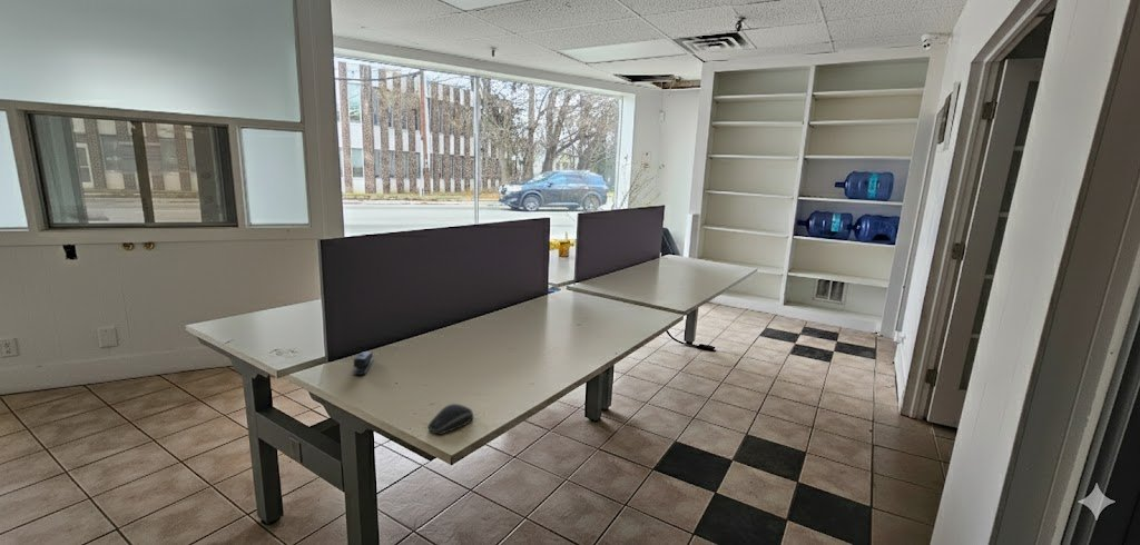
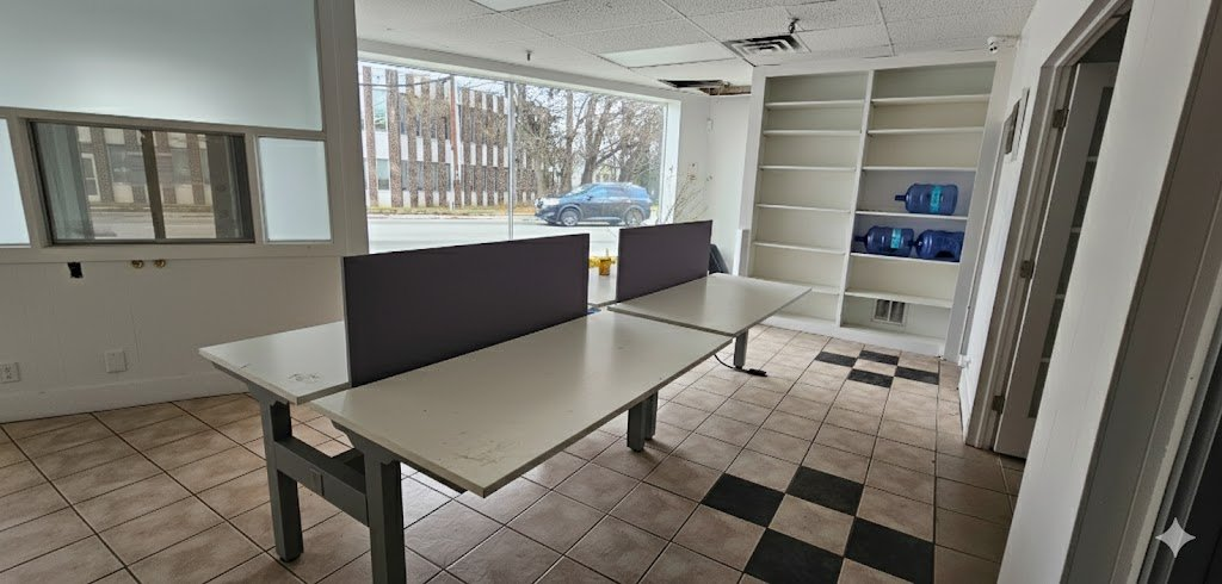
- stapler [352,350,374,376]
- computer mouse [428,403,474,435]
